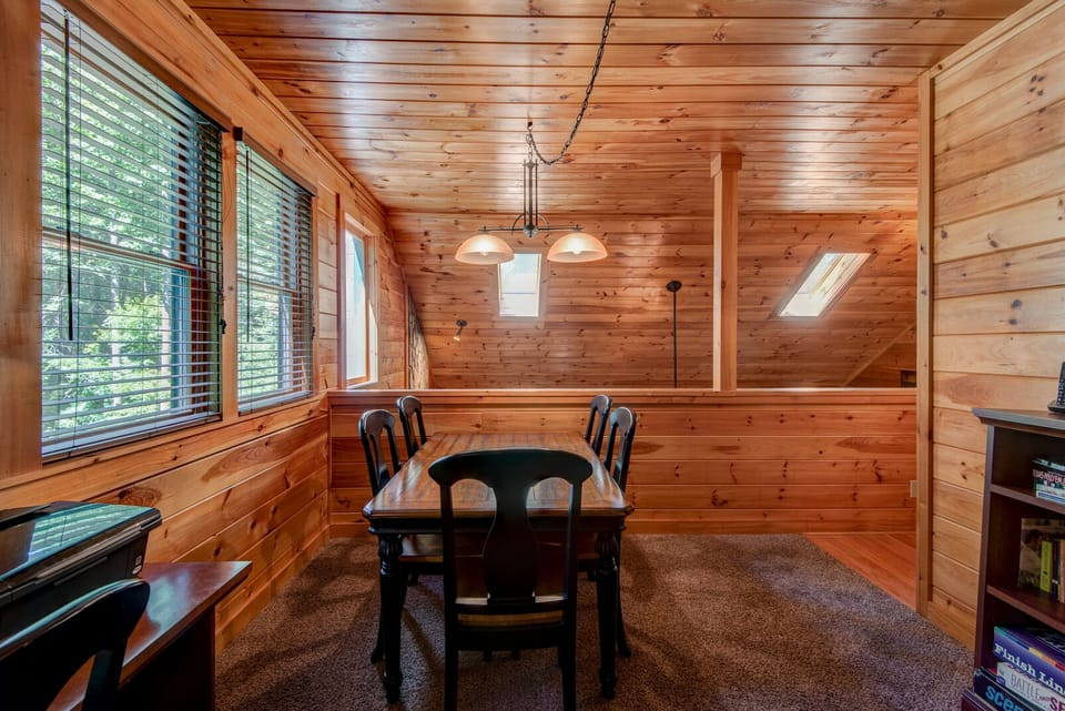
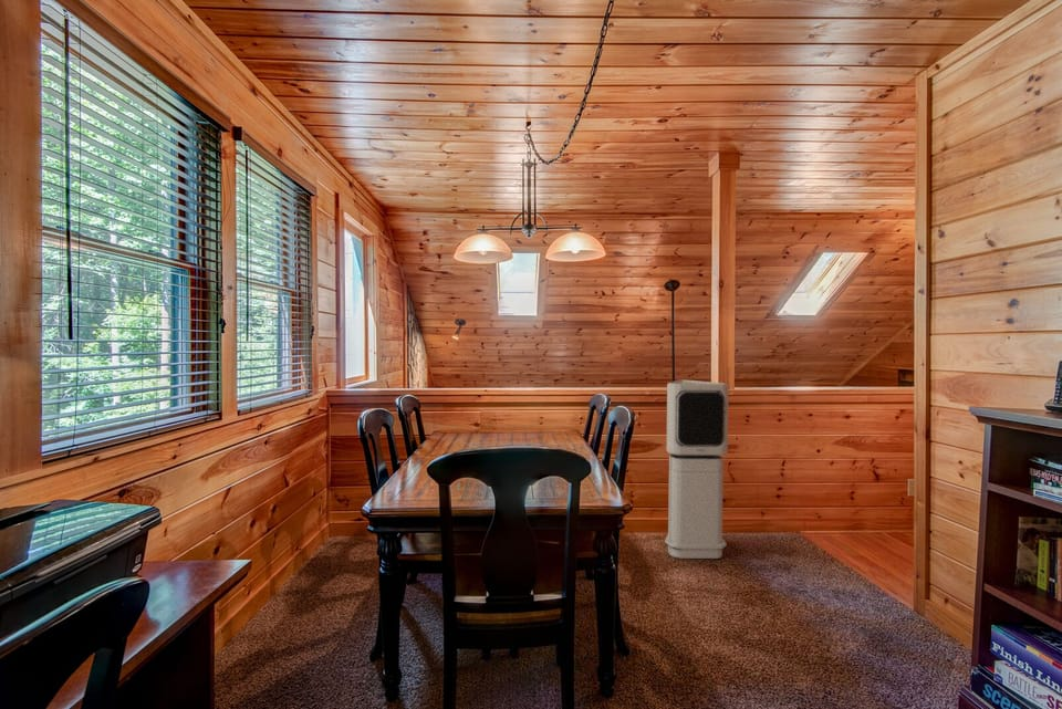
+ air purifier [664,378,730,560]
